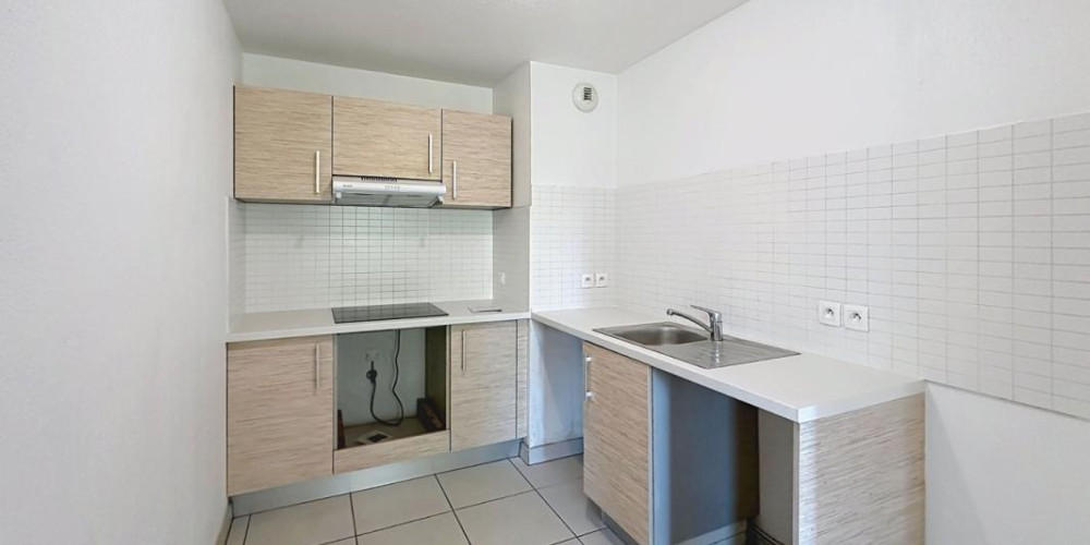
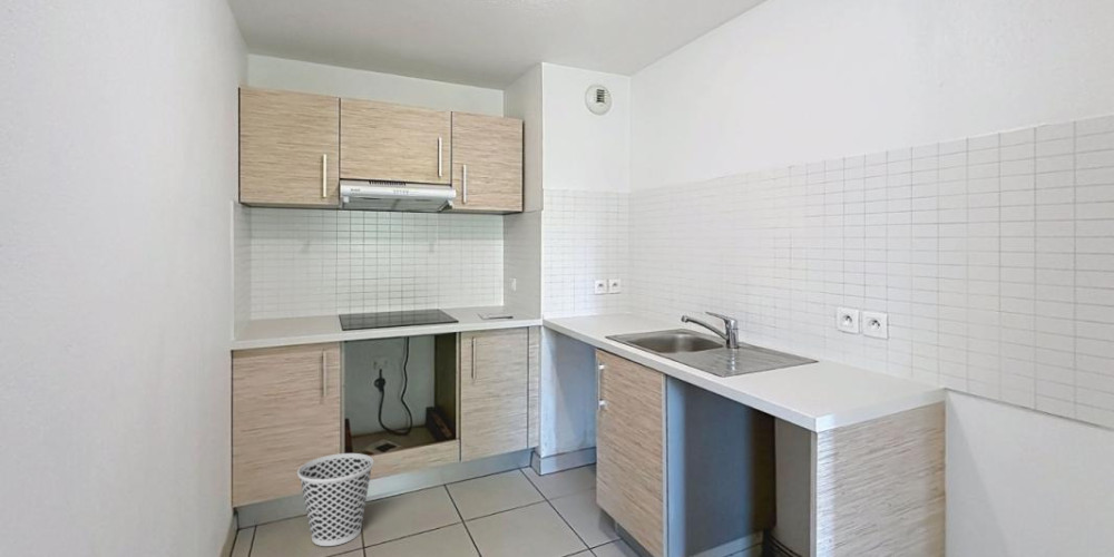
+ wastebasket [296,452,374,547]
